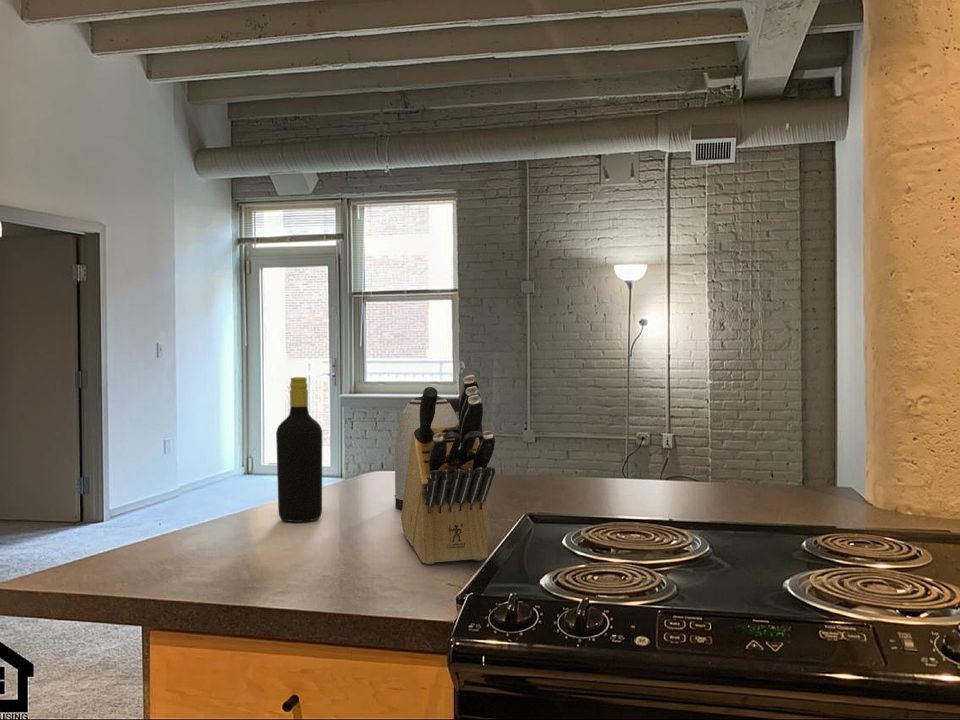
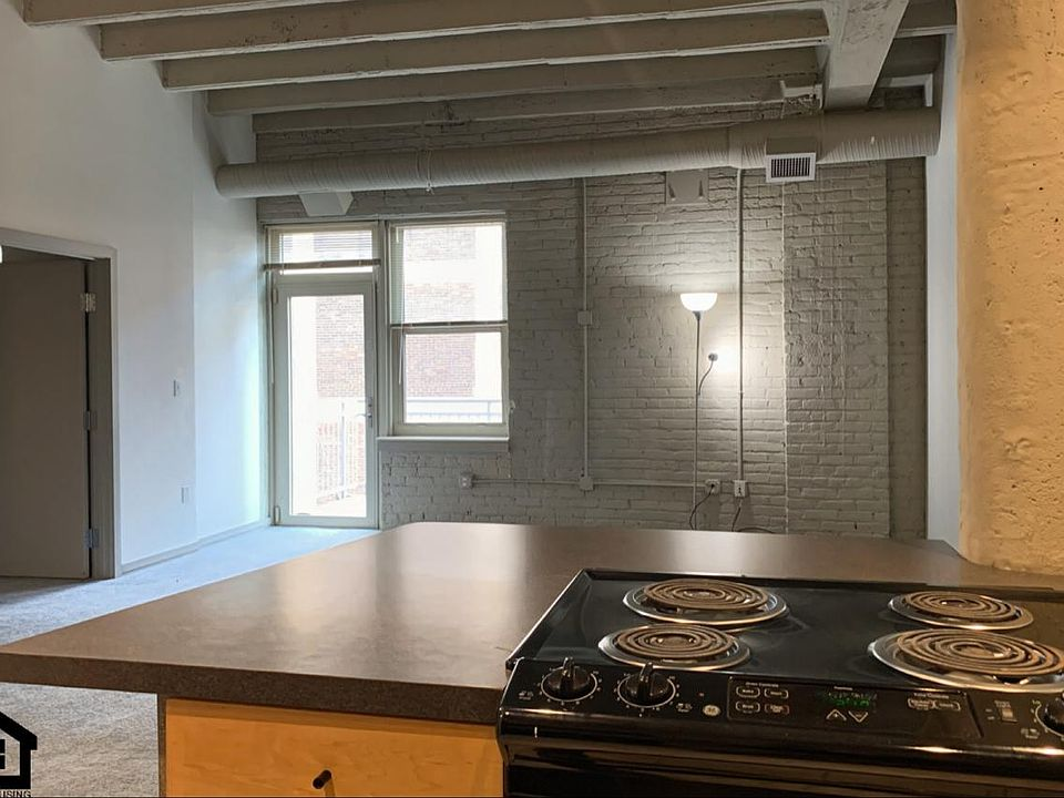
- knife block [400,374,496,565]
- bottle [275,376,323,523]
- kettle [394,395,484,510]
